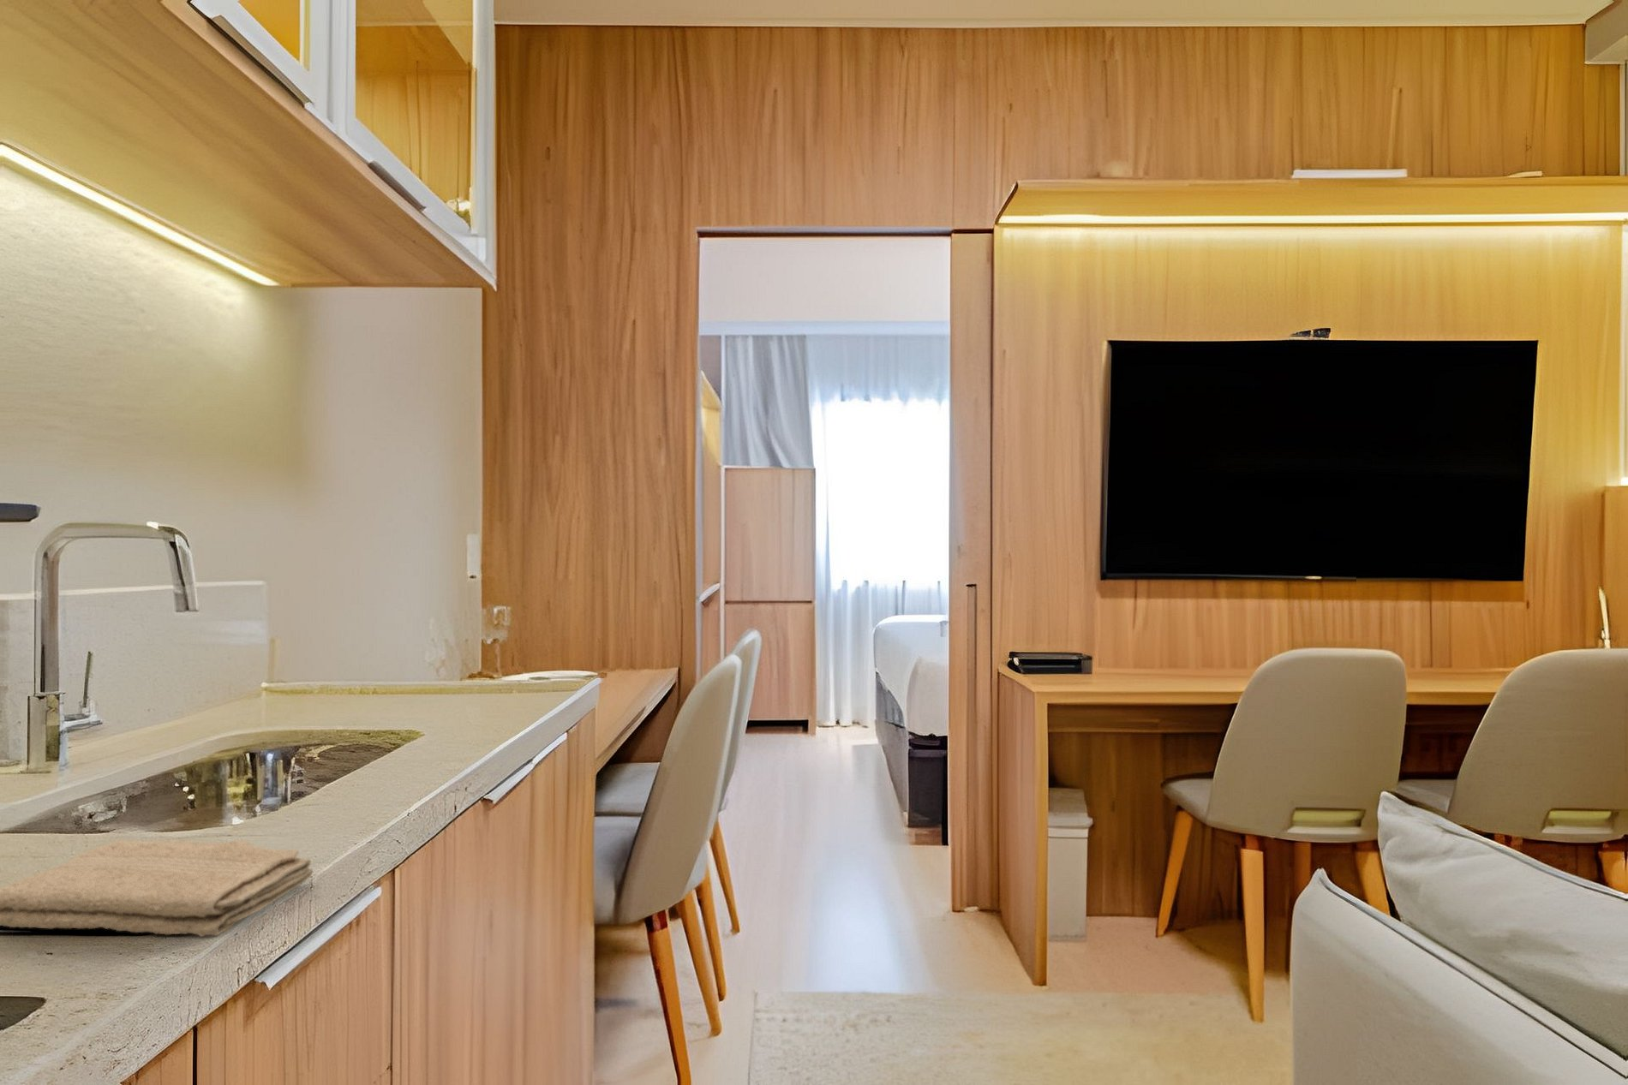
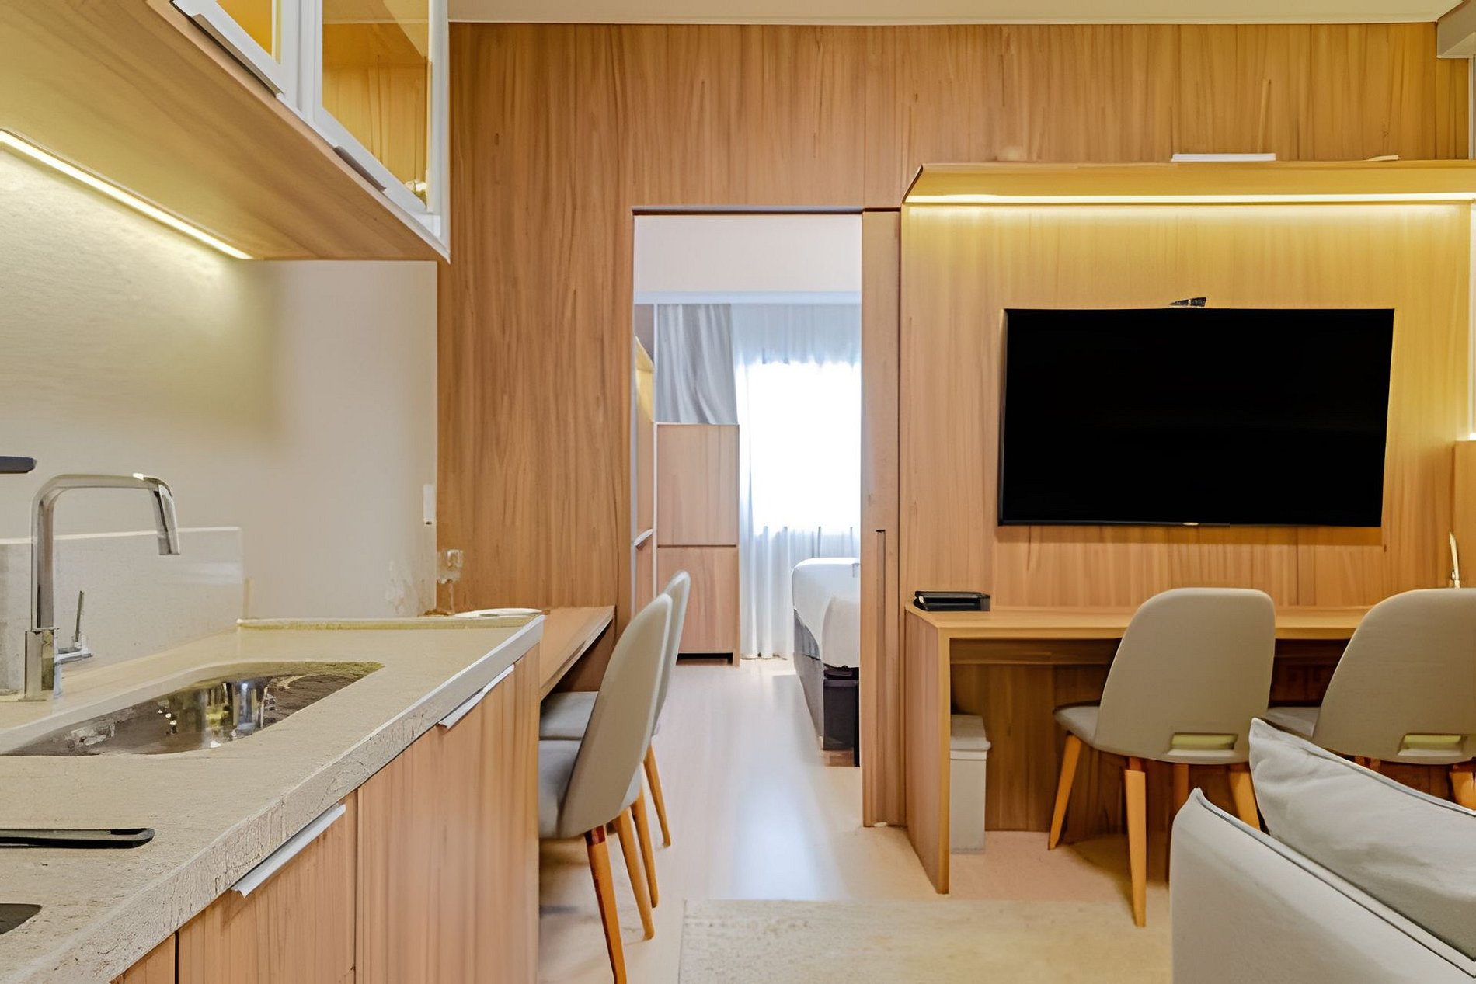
- washcloth [0,839,314,937]
